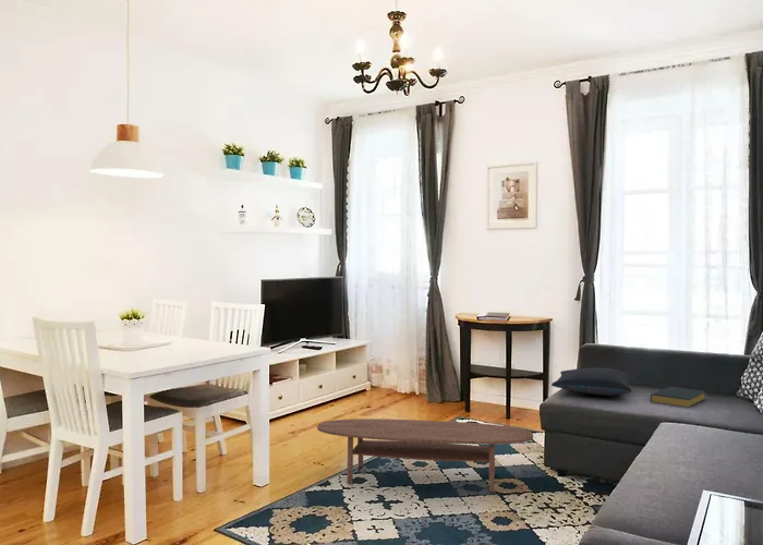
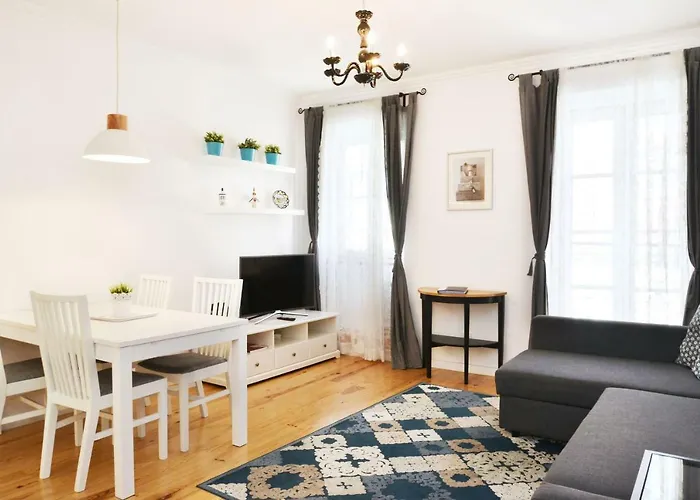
- hardback book [650,386,707,409]
- pillow [550,367,635,397]
- coffee table [316,417,534,494]
